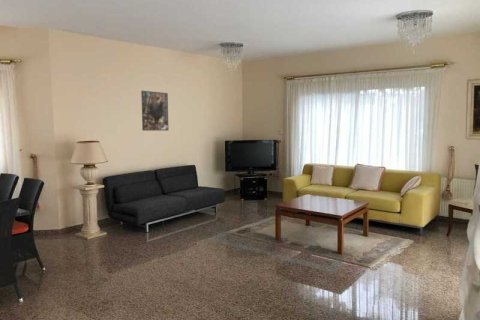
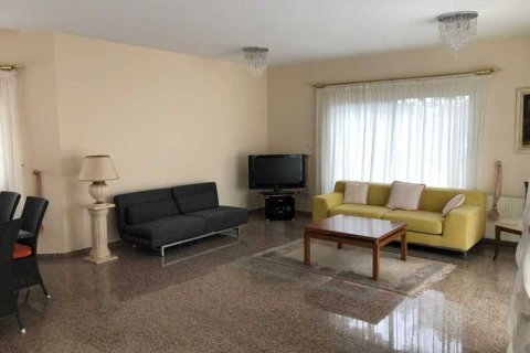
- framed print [140,90,169,132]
